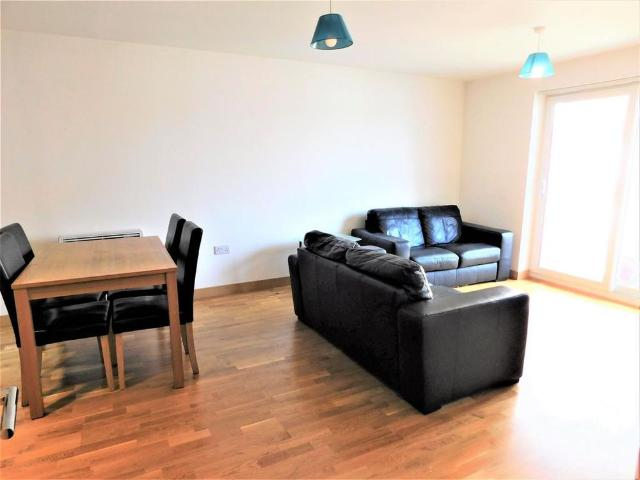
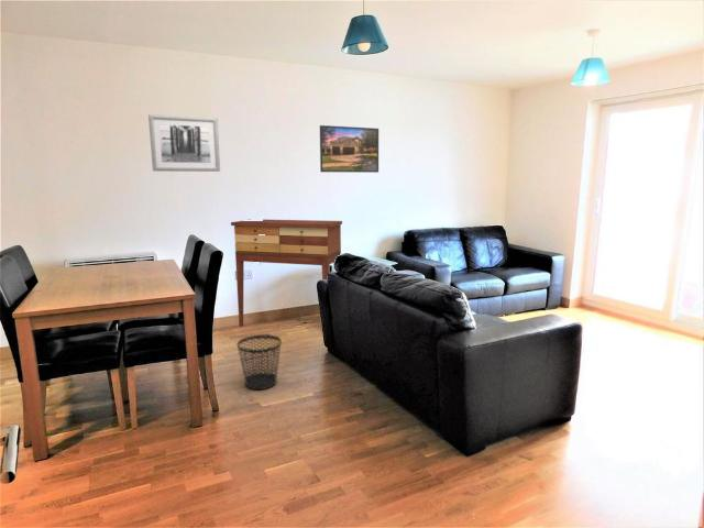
+ console table [230,219,343,328]
+ wall art [147,113,221,173]
+ wastebasket [237,333,283,391]
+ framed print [319,124,380,174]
